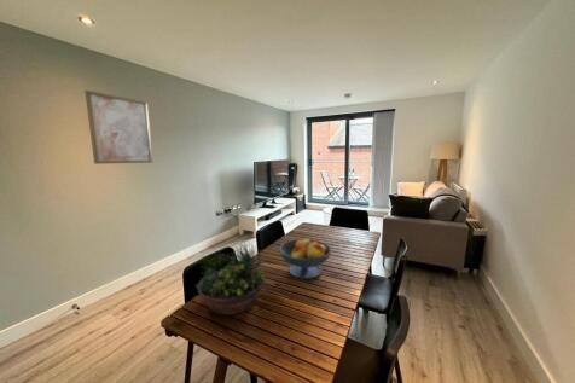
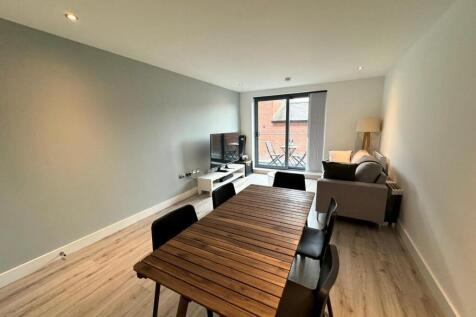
- wall art [85,89,153,166]
- succulent planter [194,240,266,317]
- fruit bowl [278,237,332,280]
